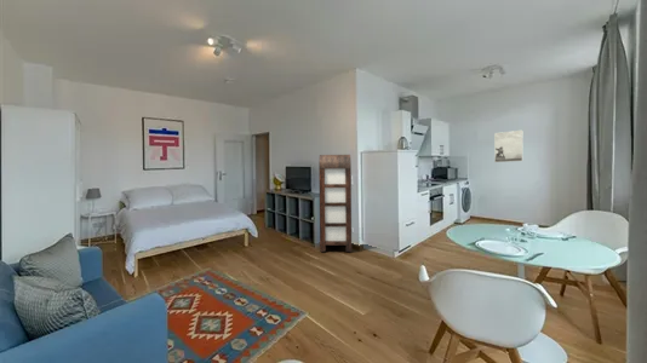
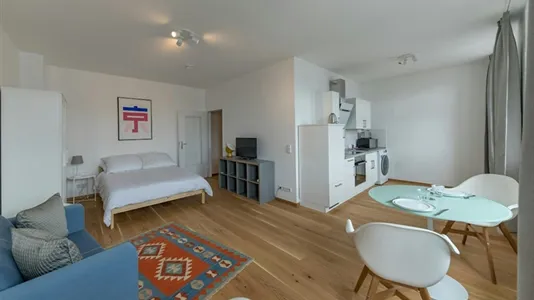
- bookshelf [317,154,353,253]
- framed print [493,129,523,163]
